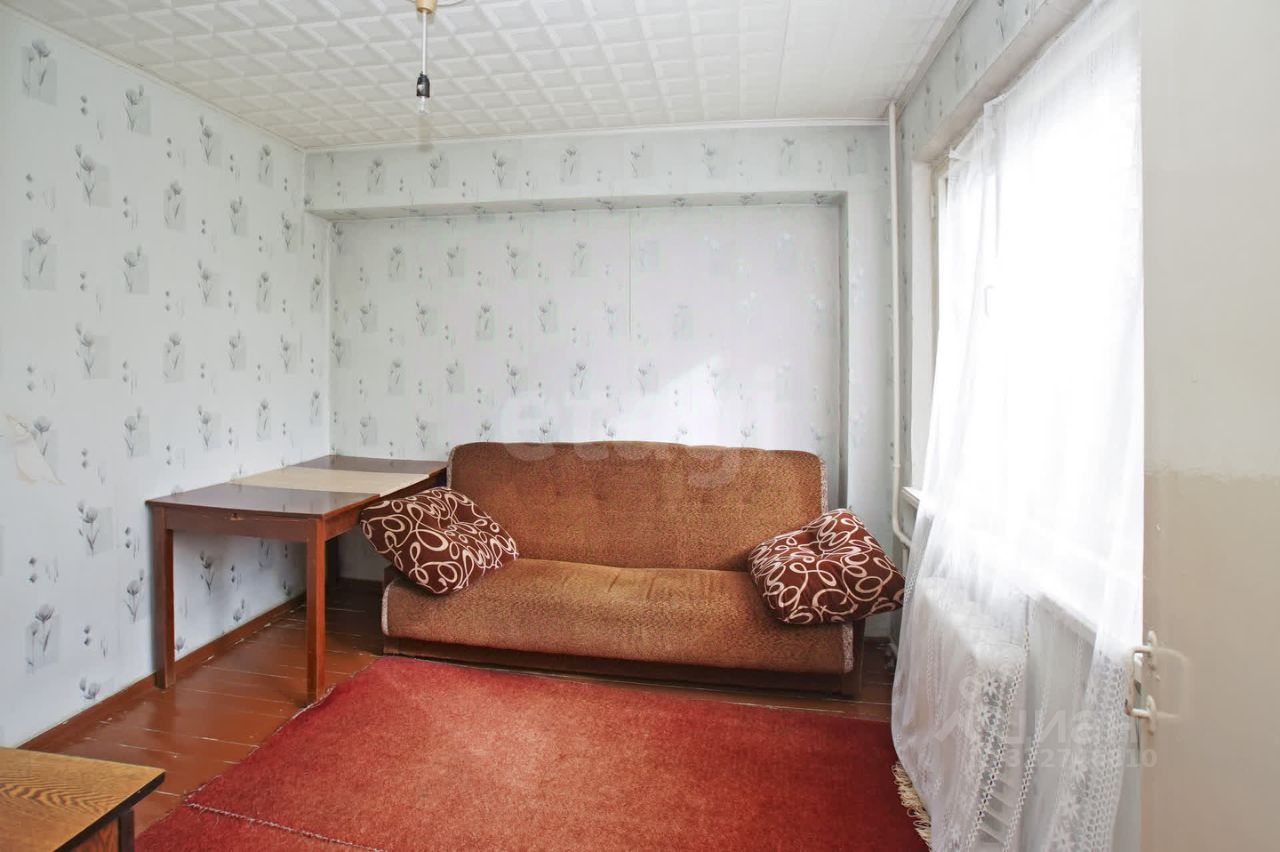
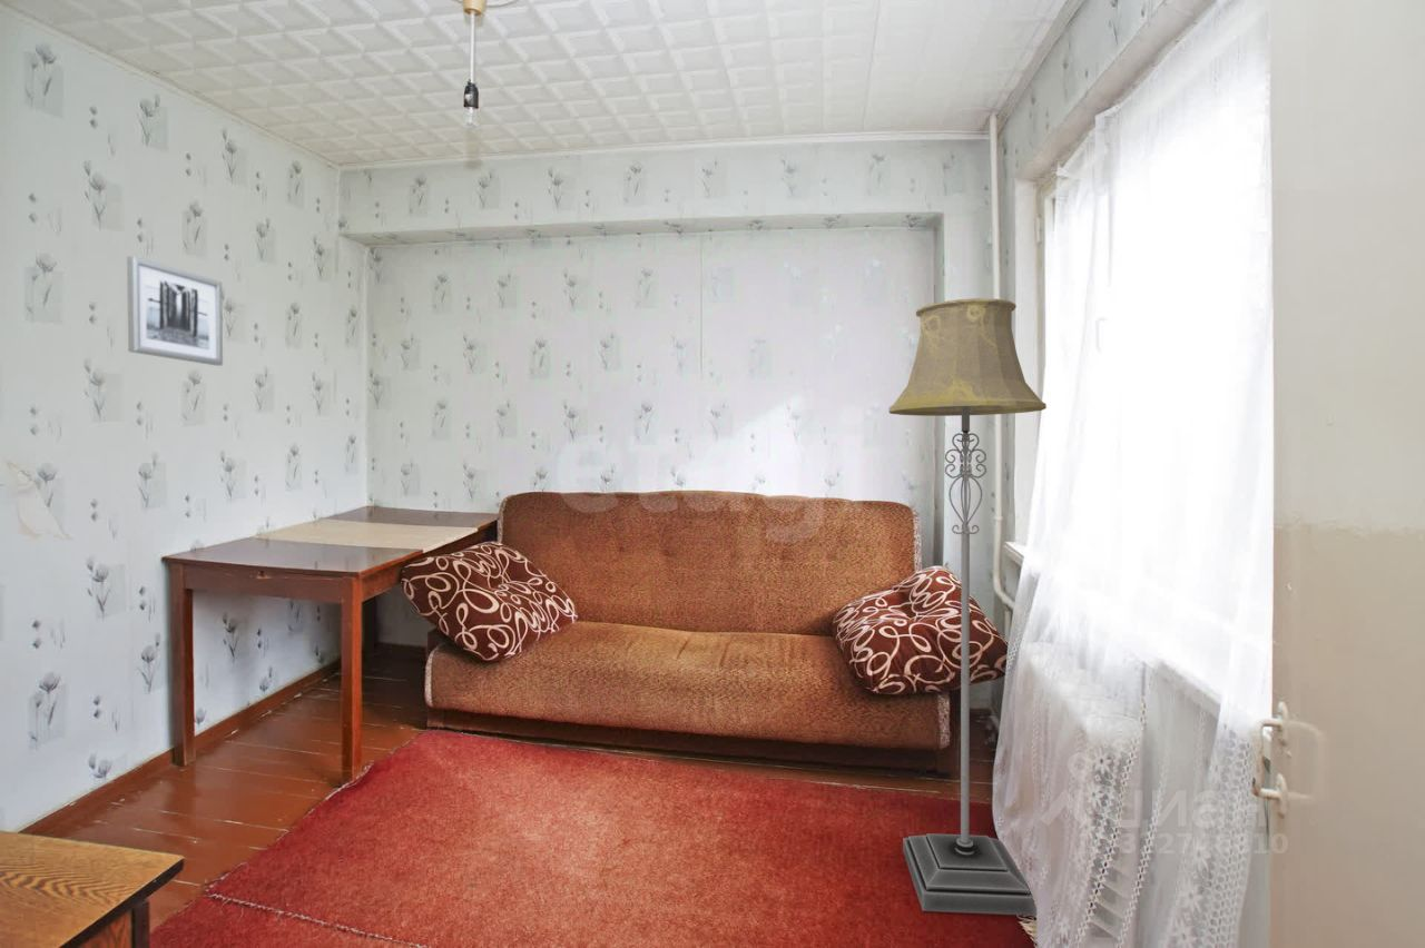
+ floor lamp [887,297,1048,917]
+ wall art [126,255,224,367]
